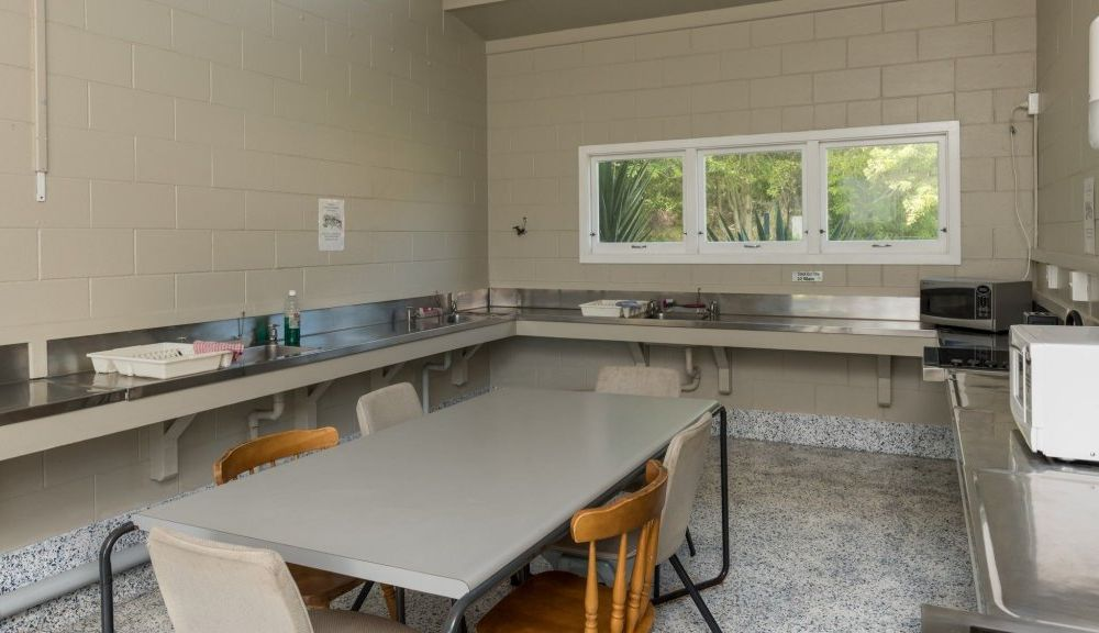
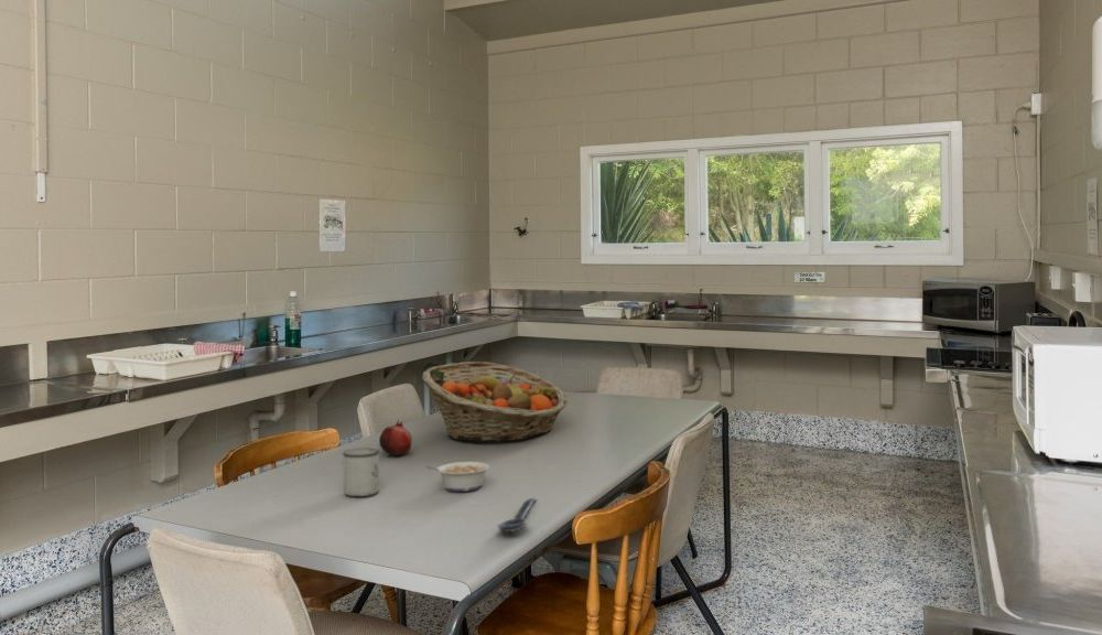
+ legume [424,461,491,493]
+ fruit basket [421,360,569,442]
+ mug [342,448,380,497]
+ spoon [496,497,538,534]
+ fruit [378,419,413,458]
